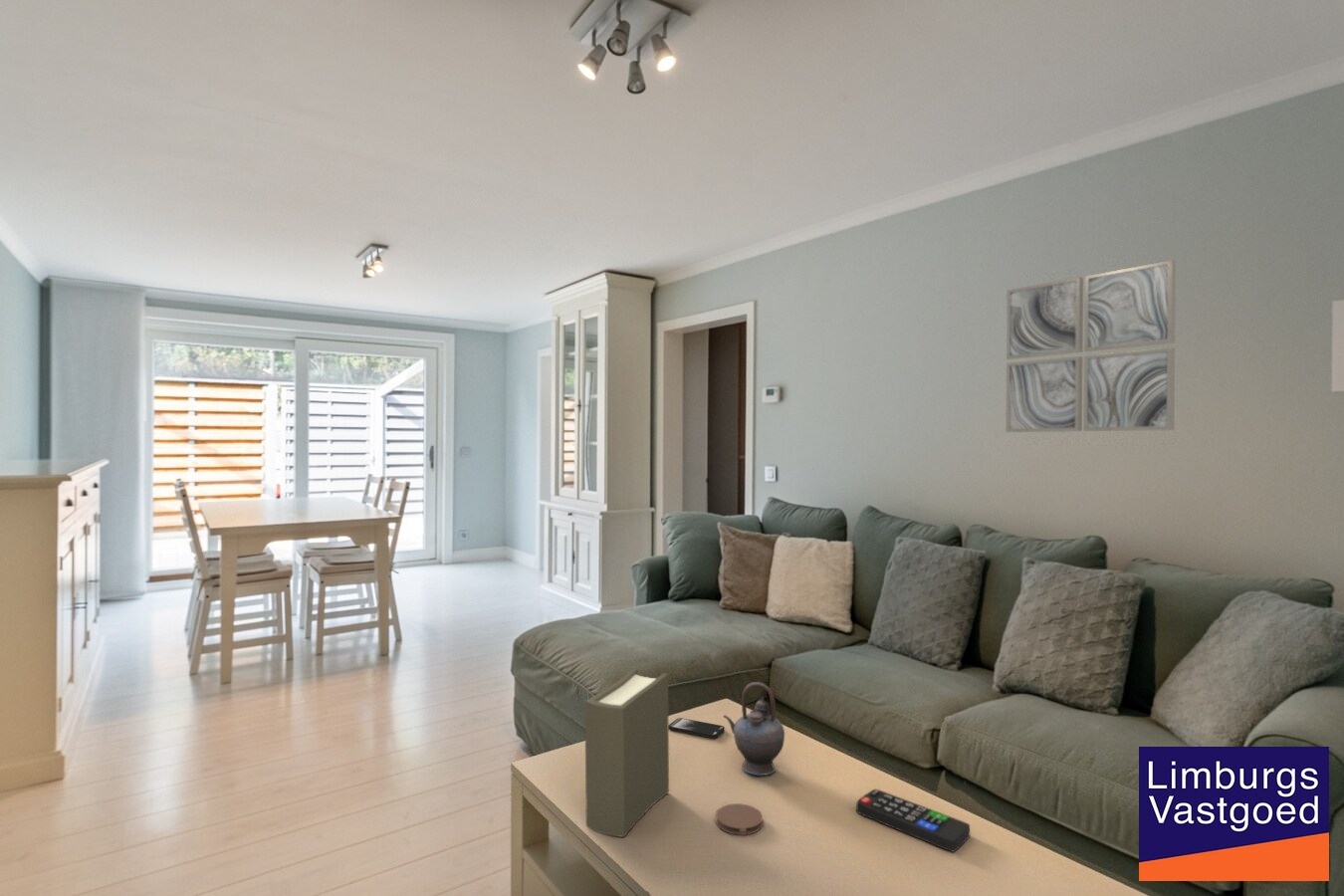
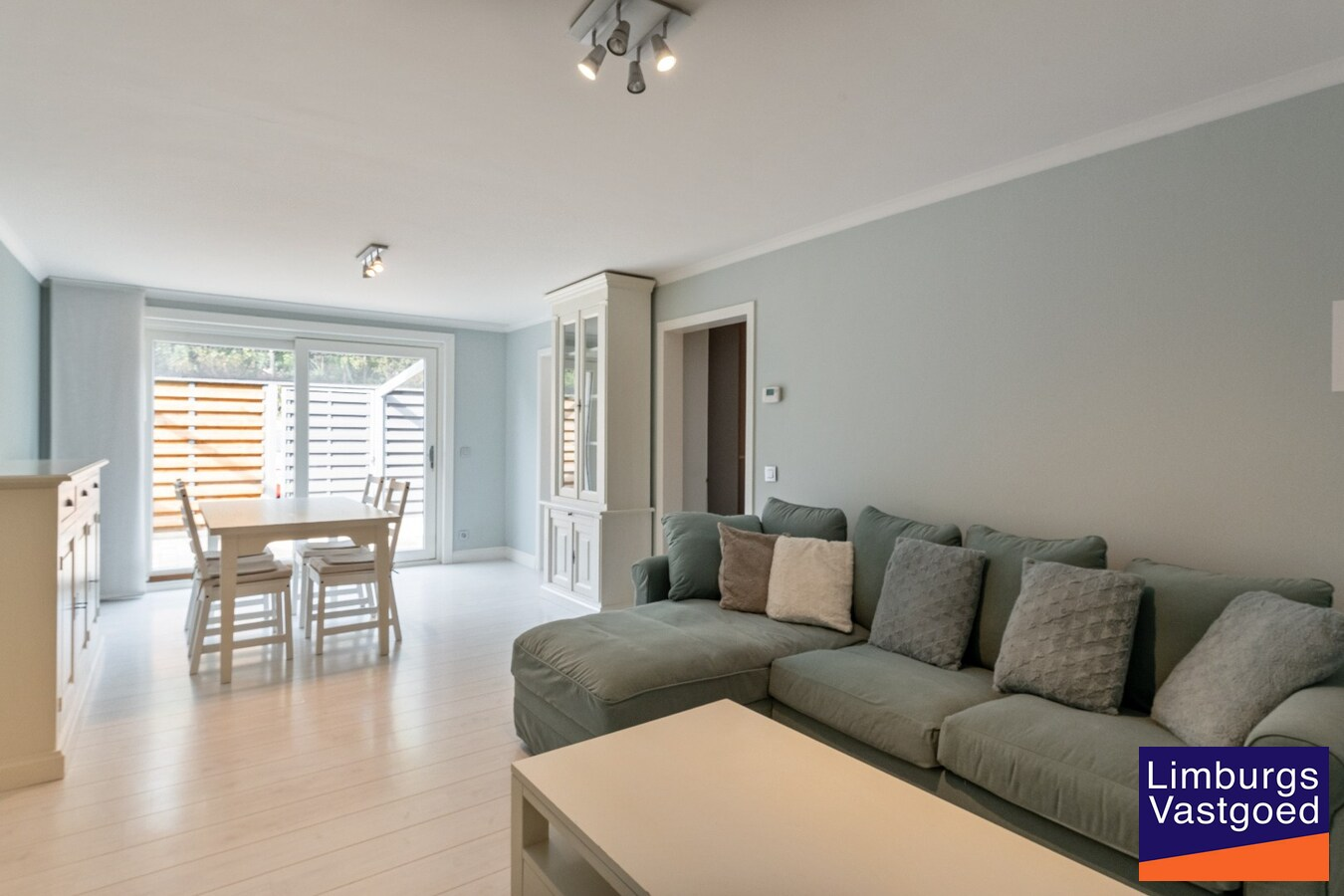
- coaster [715,802,764,836]
- smartphone [668,717,726,739]
- remote control [855,788,971,853]
- wall art [1005,259,1177,433]
- book [584,667,670,838]
- teapot [723,681,785,777]
